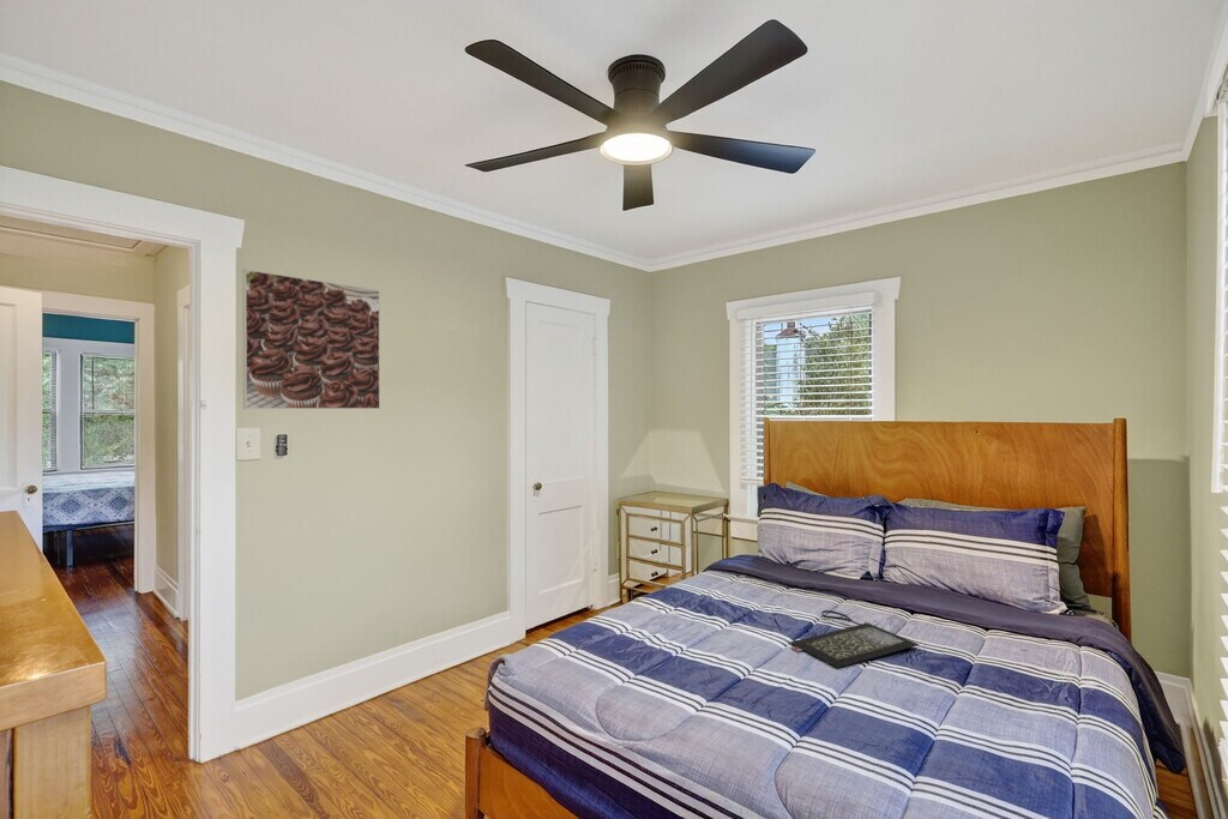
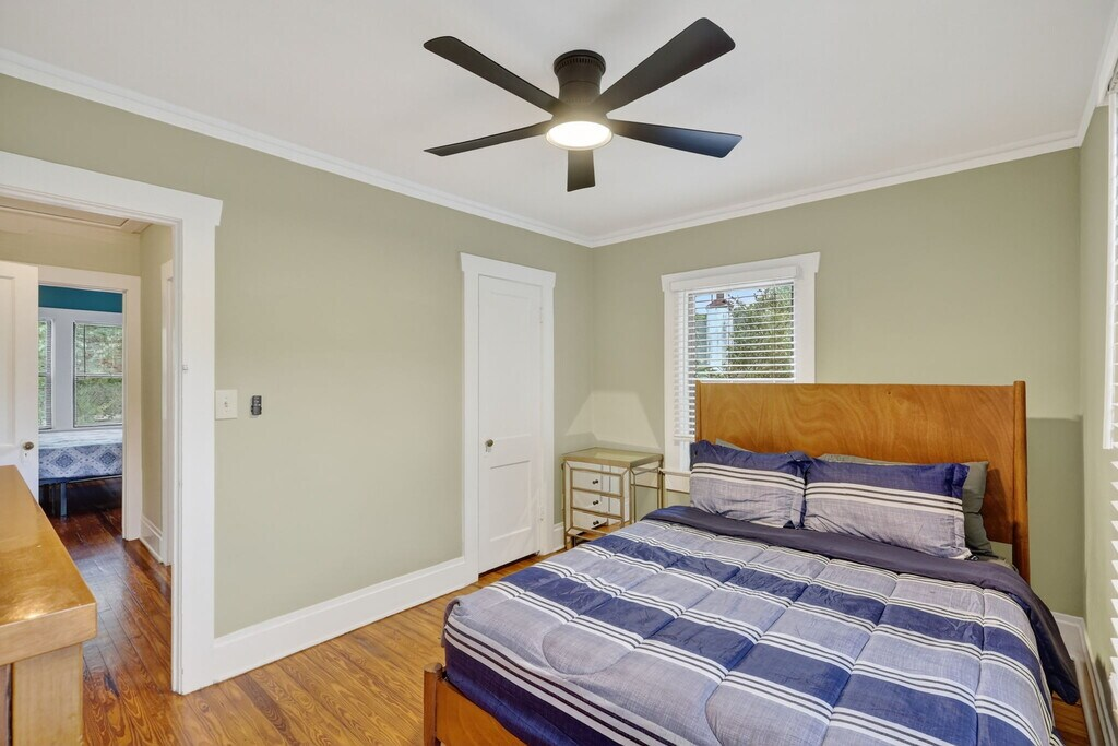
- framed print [241,269,381,410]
- clutch bag [789,609,921,669]
